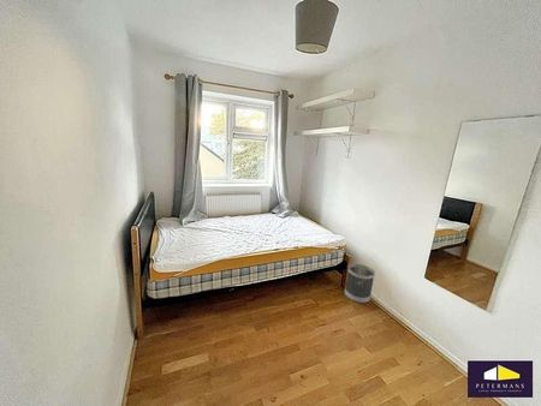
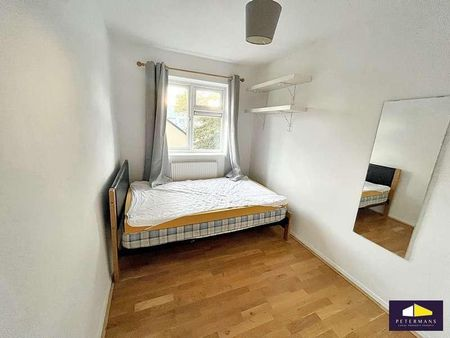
- wastebasket [343,263,376,304]
